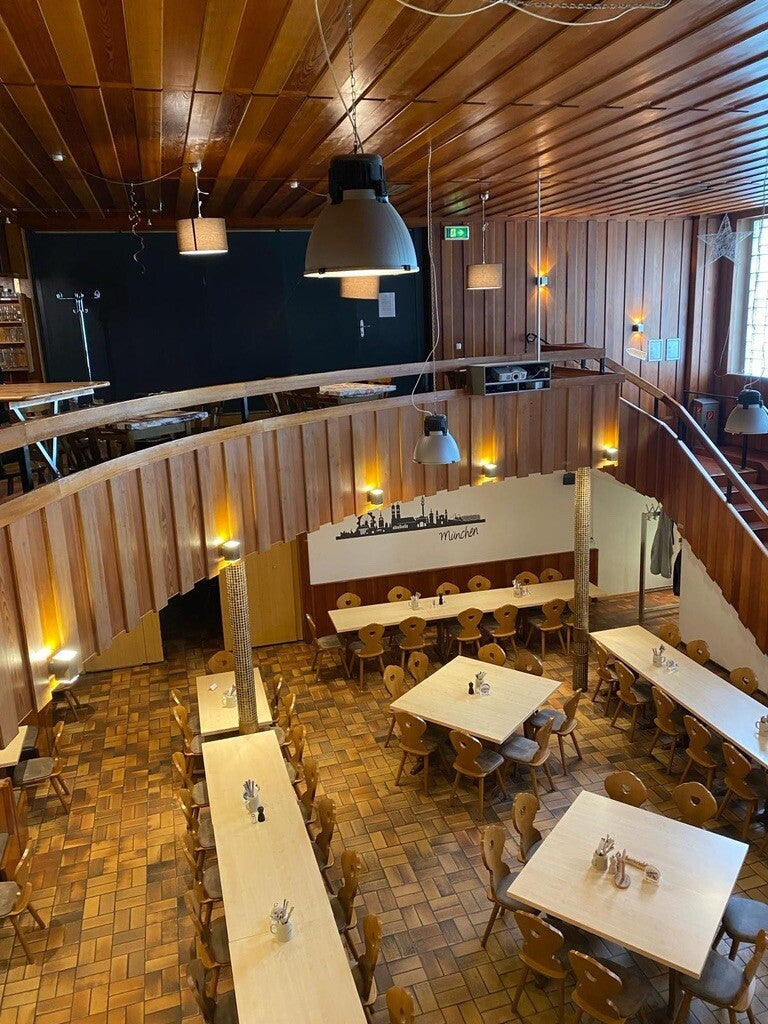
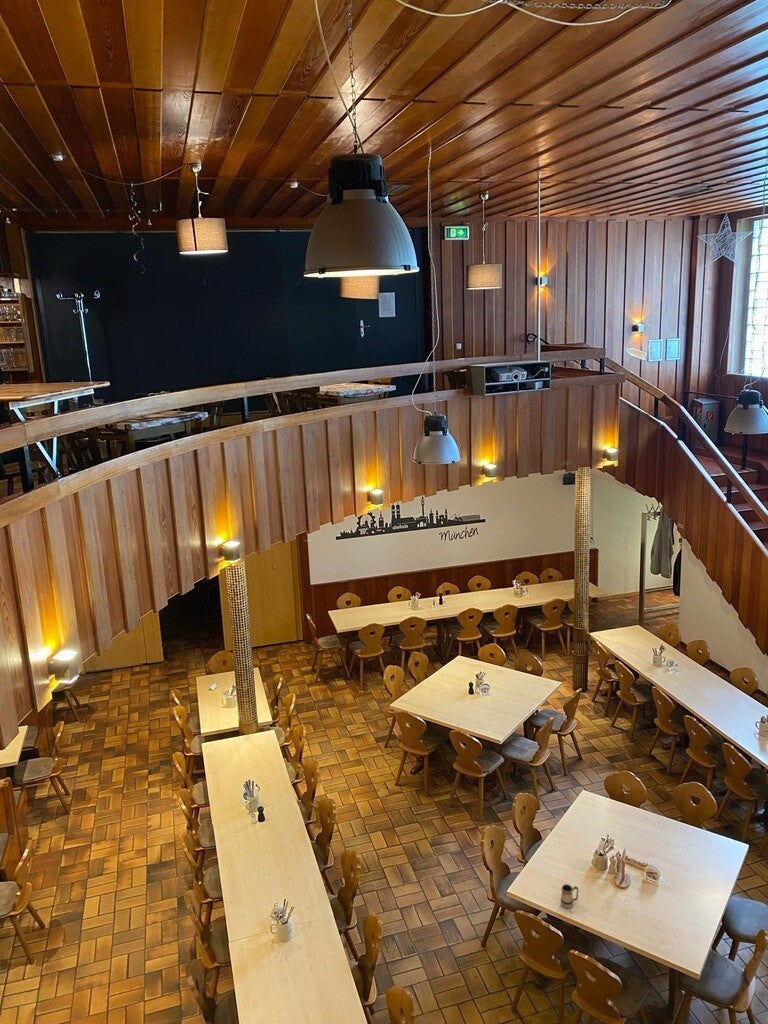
+ beer mug [560,883,579,909]
